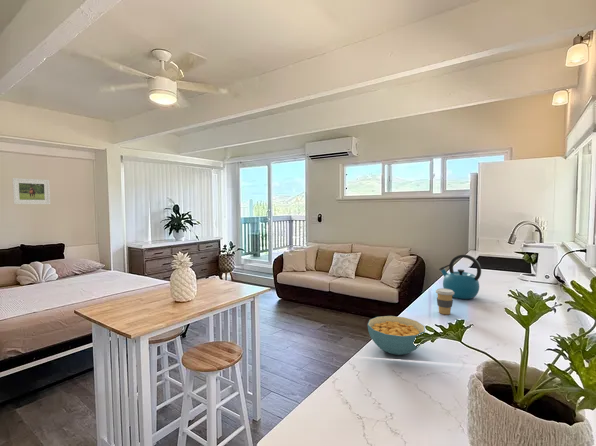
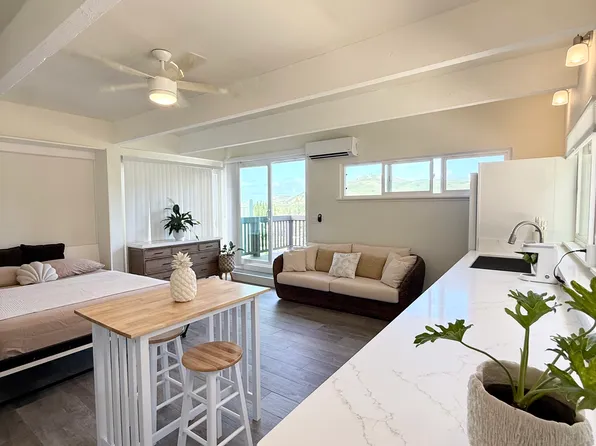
- coffee cup [435,287,454,316]
- kettle [438,254,482,300]
- cereal bowl [367,315,426,356]
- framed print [11,177,51,205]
